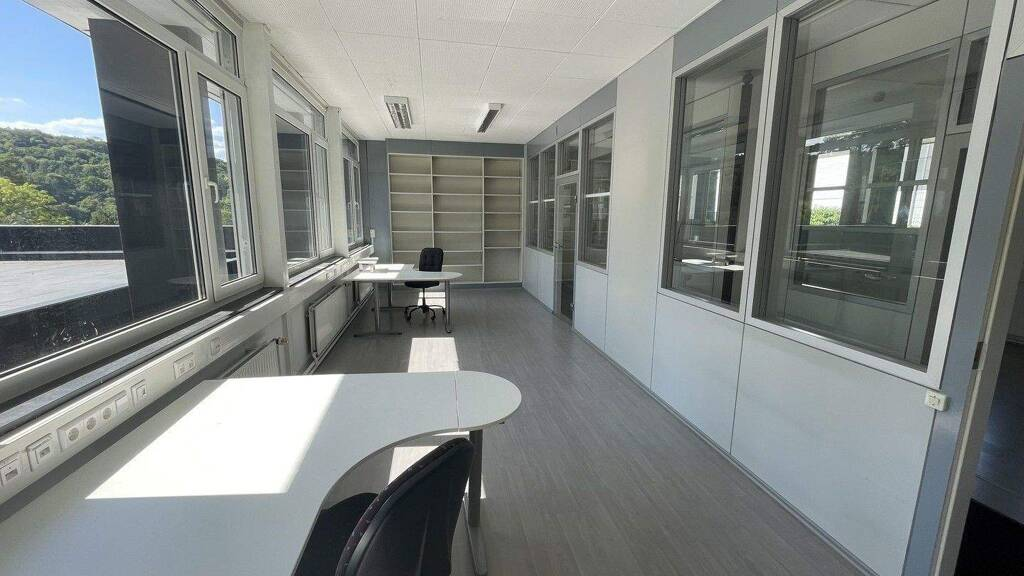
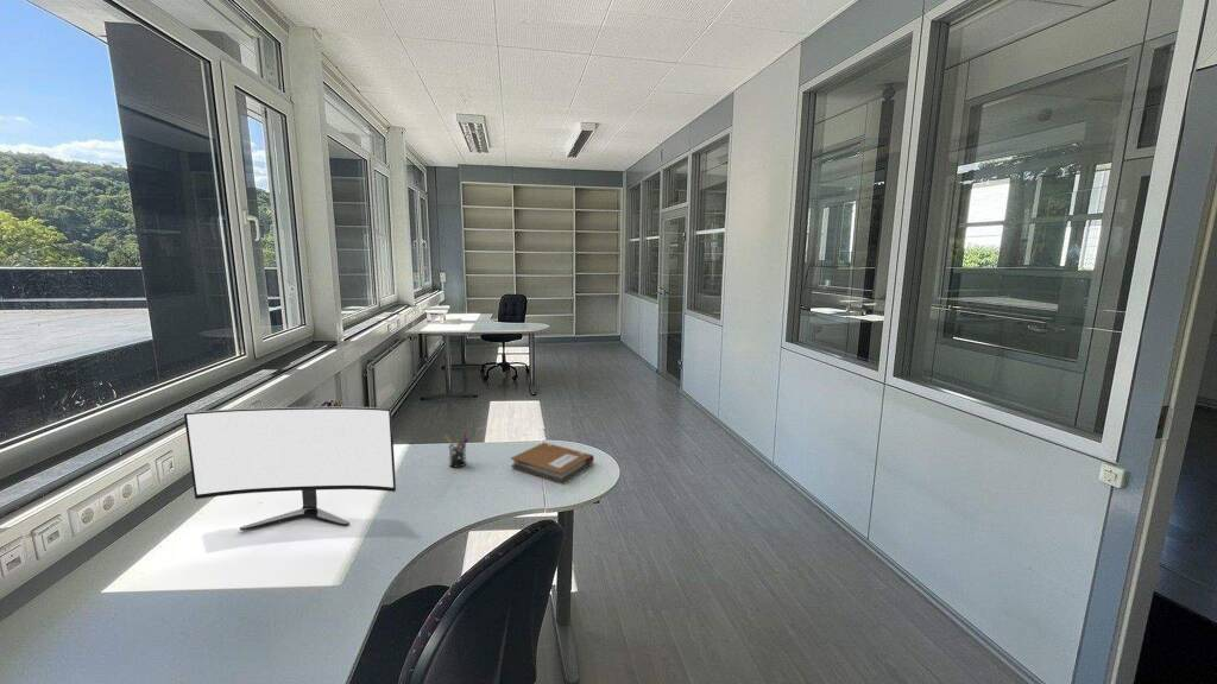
+ pen holder [444,431,469,469]
+ monitor [183,406,397,532]
+ notebook [510,442,595,483]
